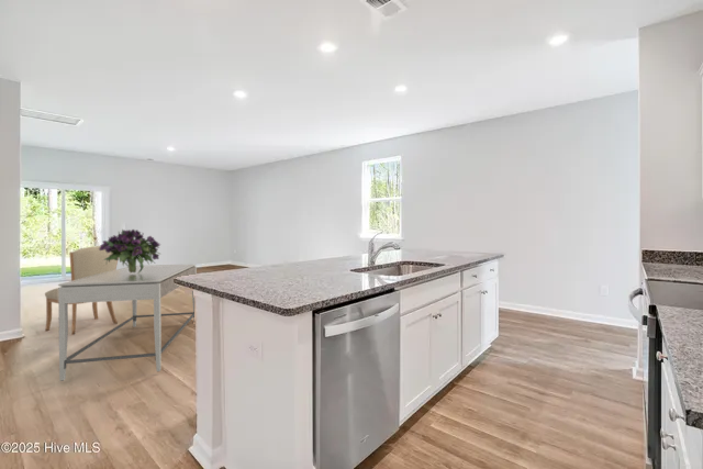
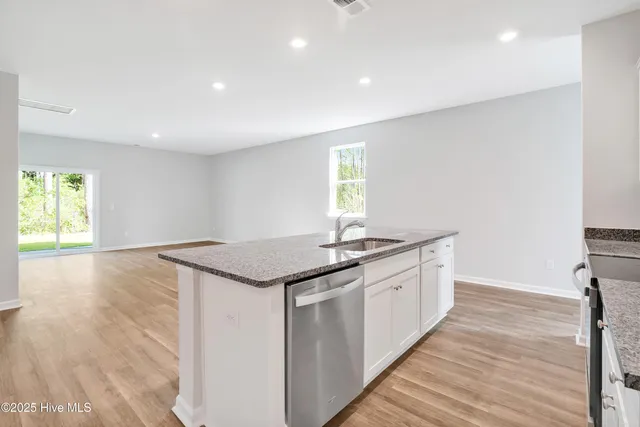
- chair [44,245,120,336]
- bouquet [99,228,161,273]
- dining table [57,263,198,382]
